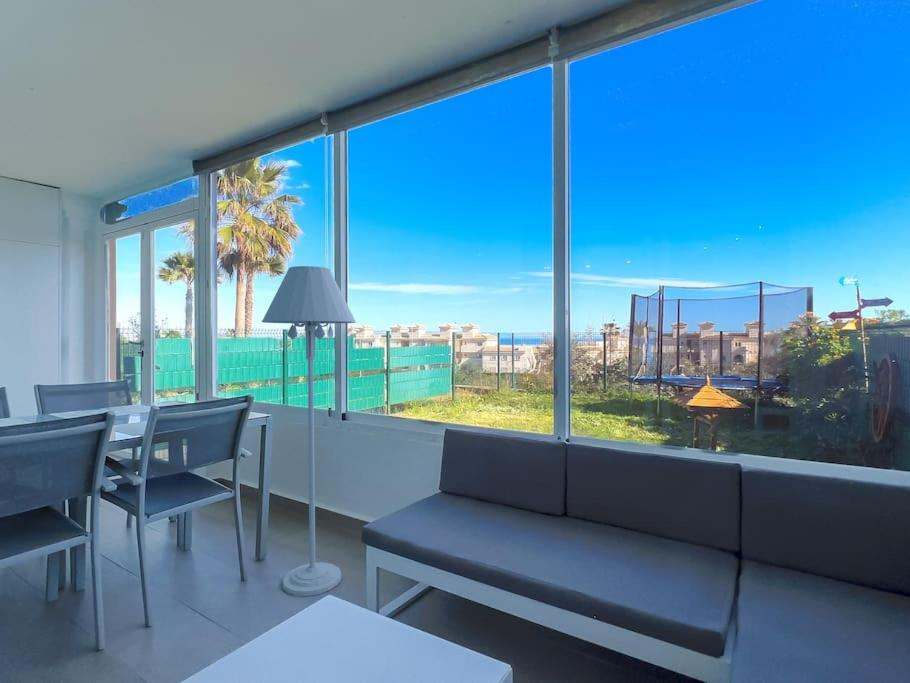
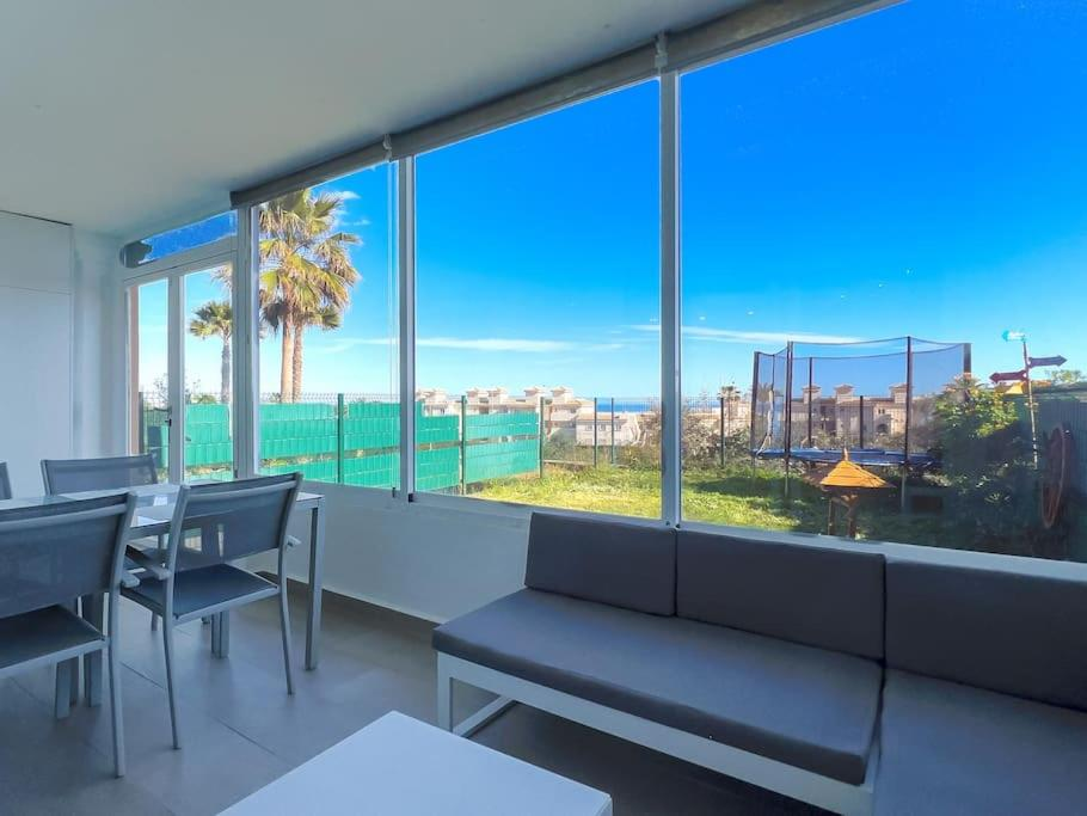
- floor lamp [261,265,357,597]
